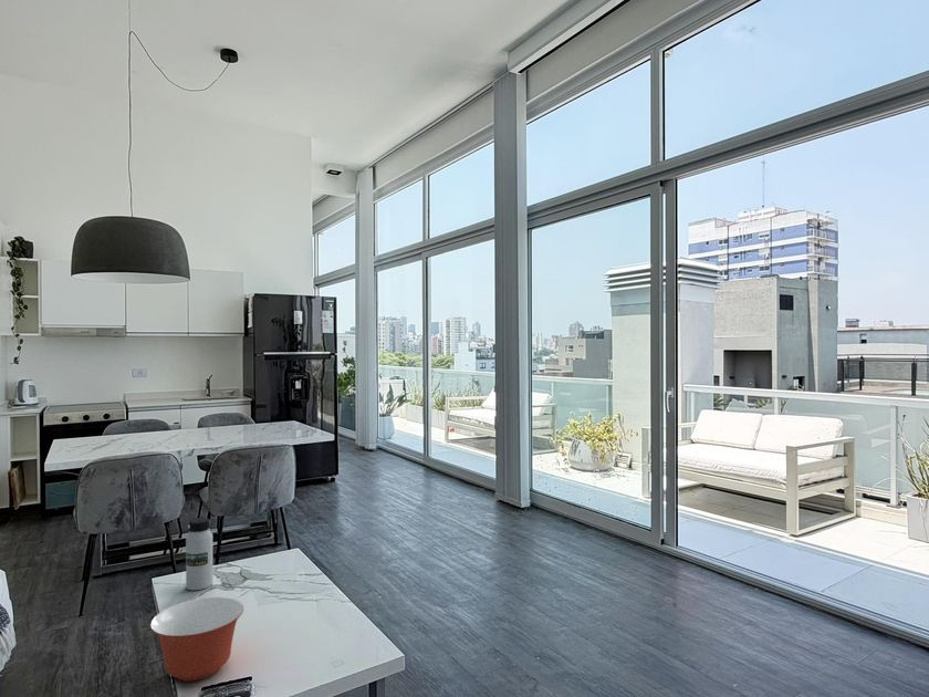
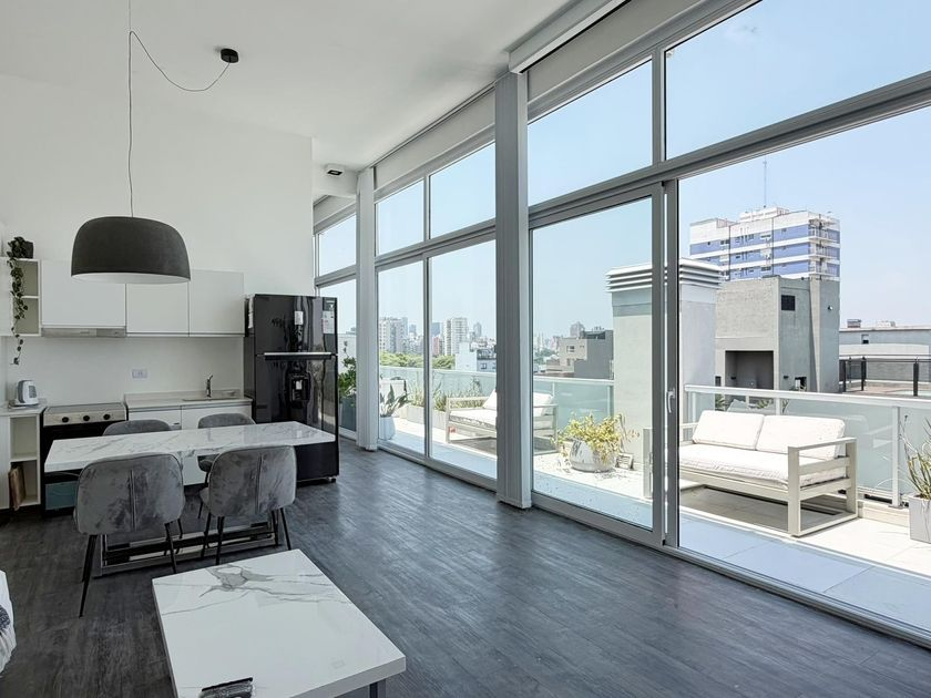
- mixing bowl [149,596,244,683]
- water bottle [185,517,213,591]
